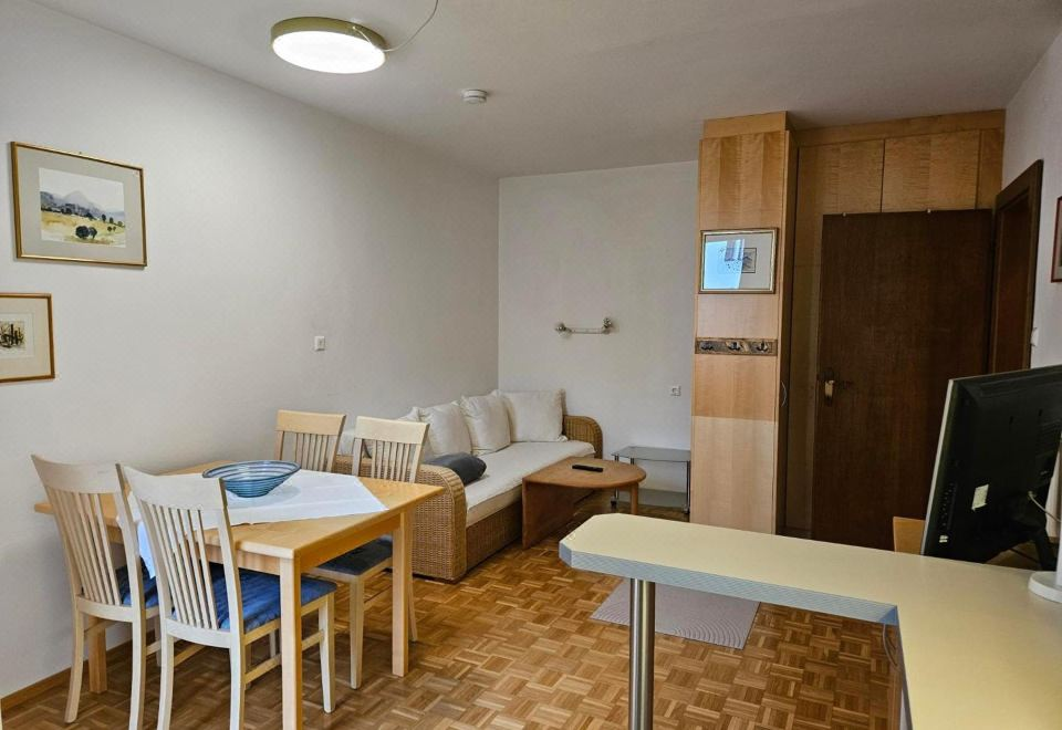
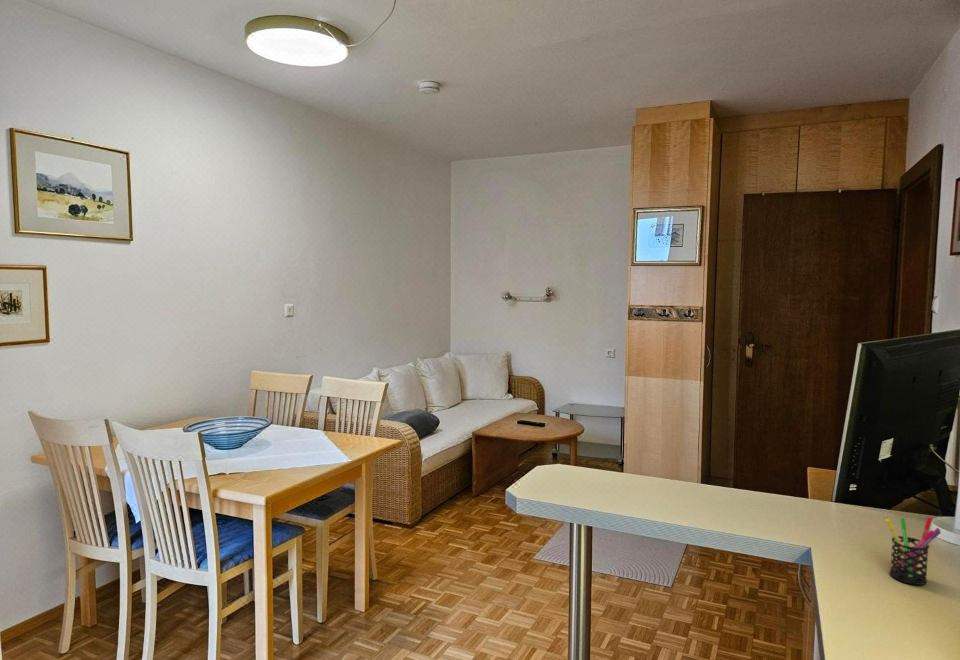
+ pen holder [884,516,942,586]
